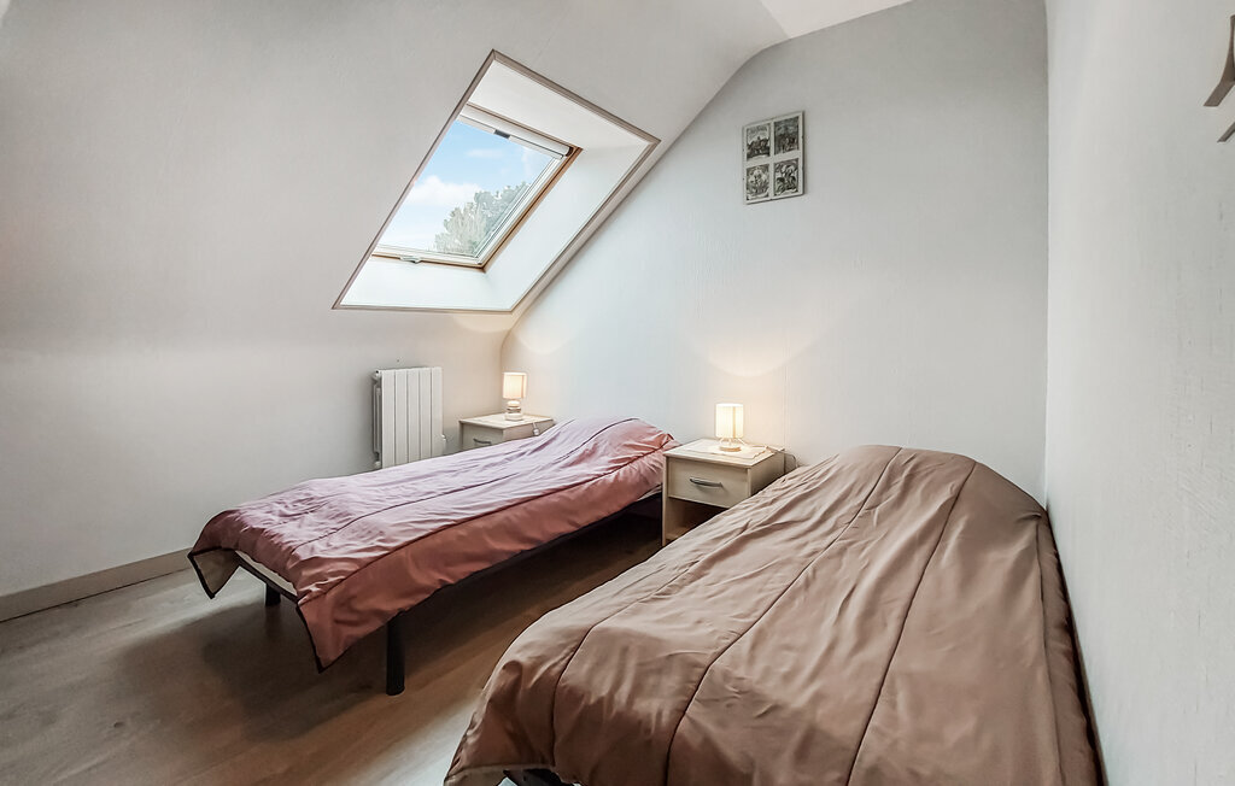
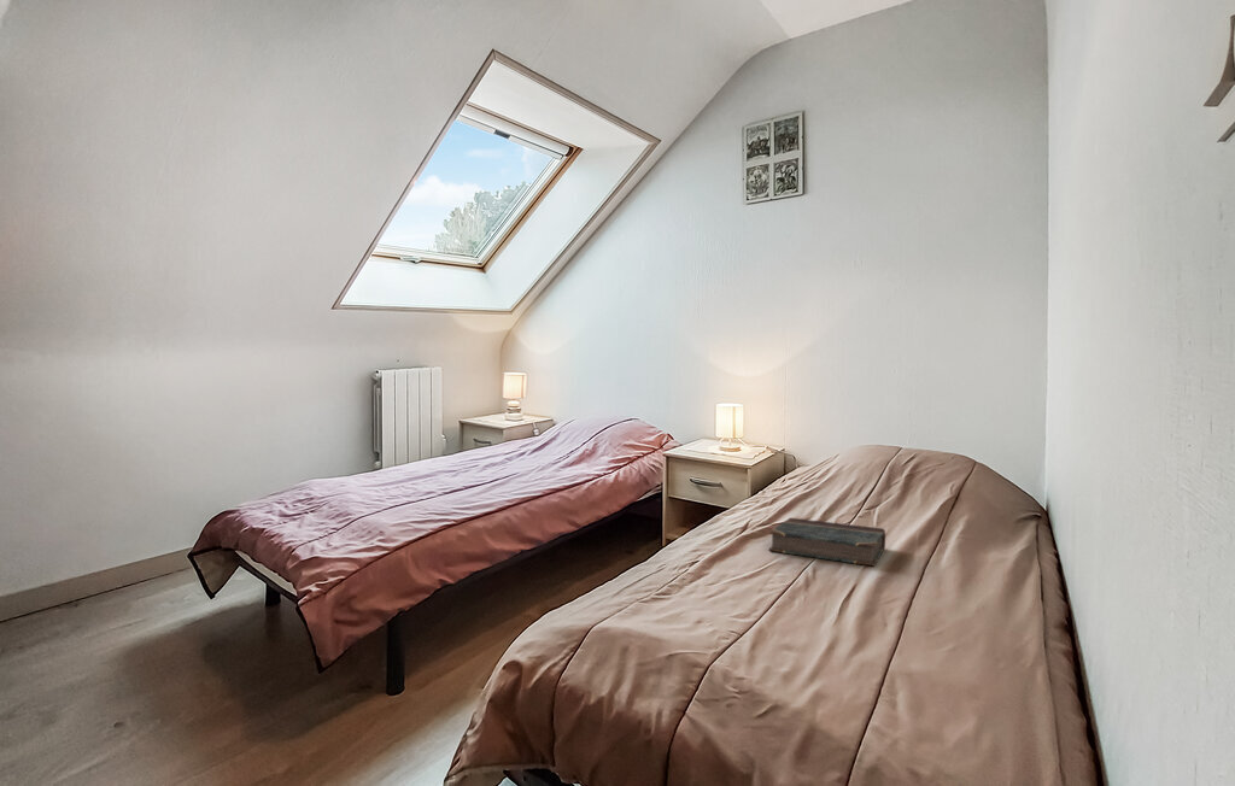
+ book [767,517,886,568]
